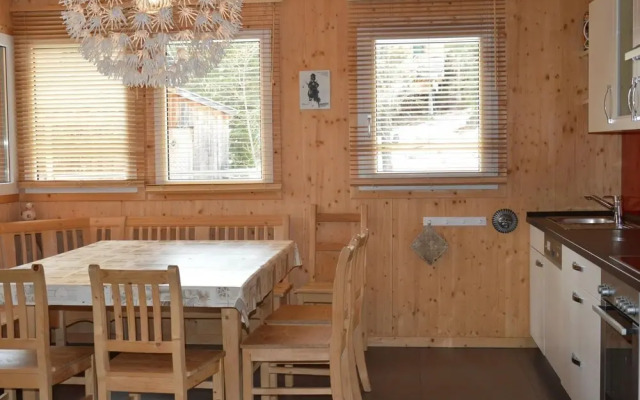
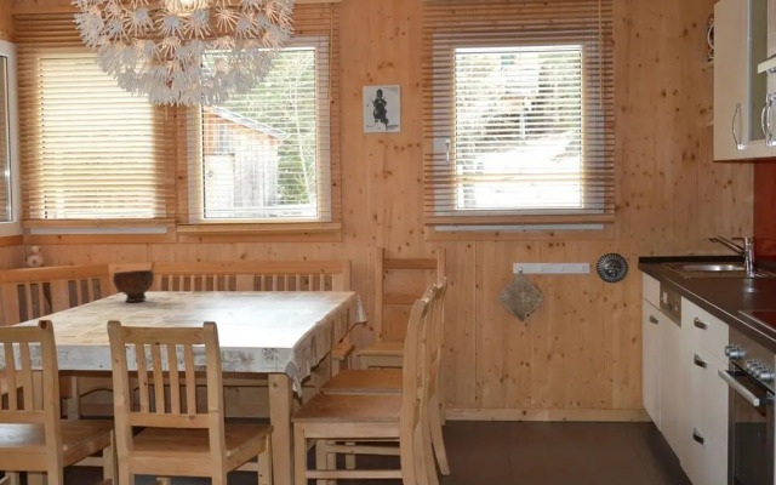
+ bowl [112,269,155,303]
